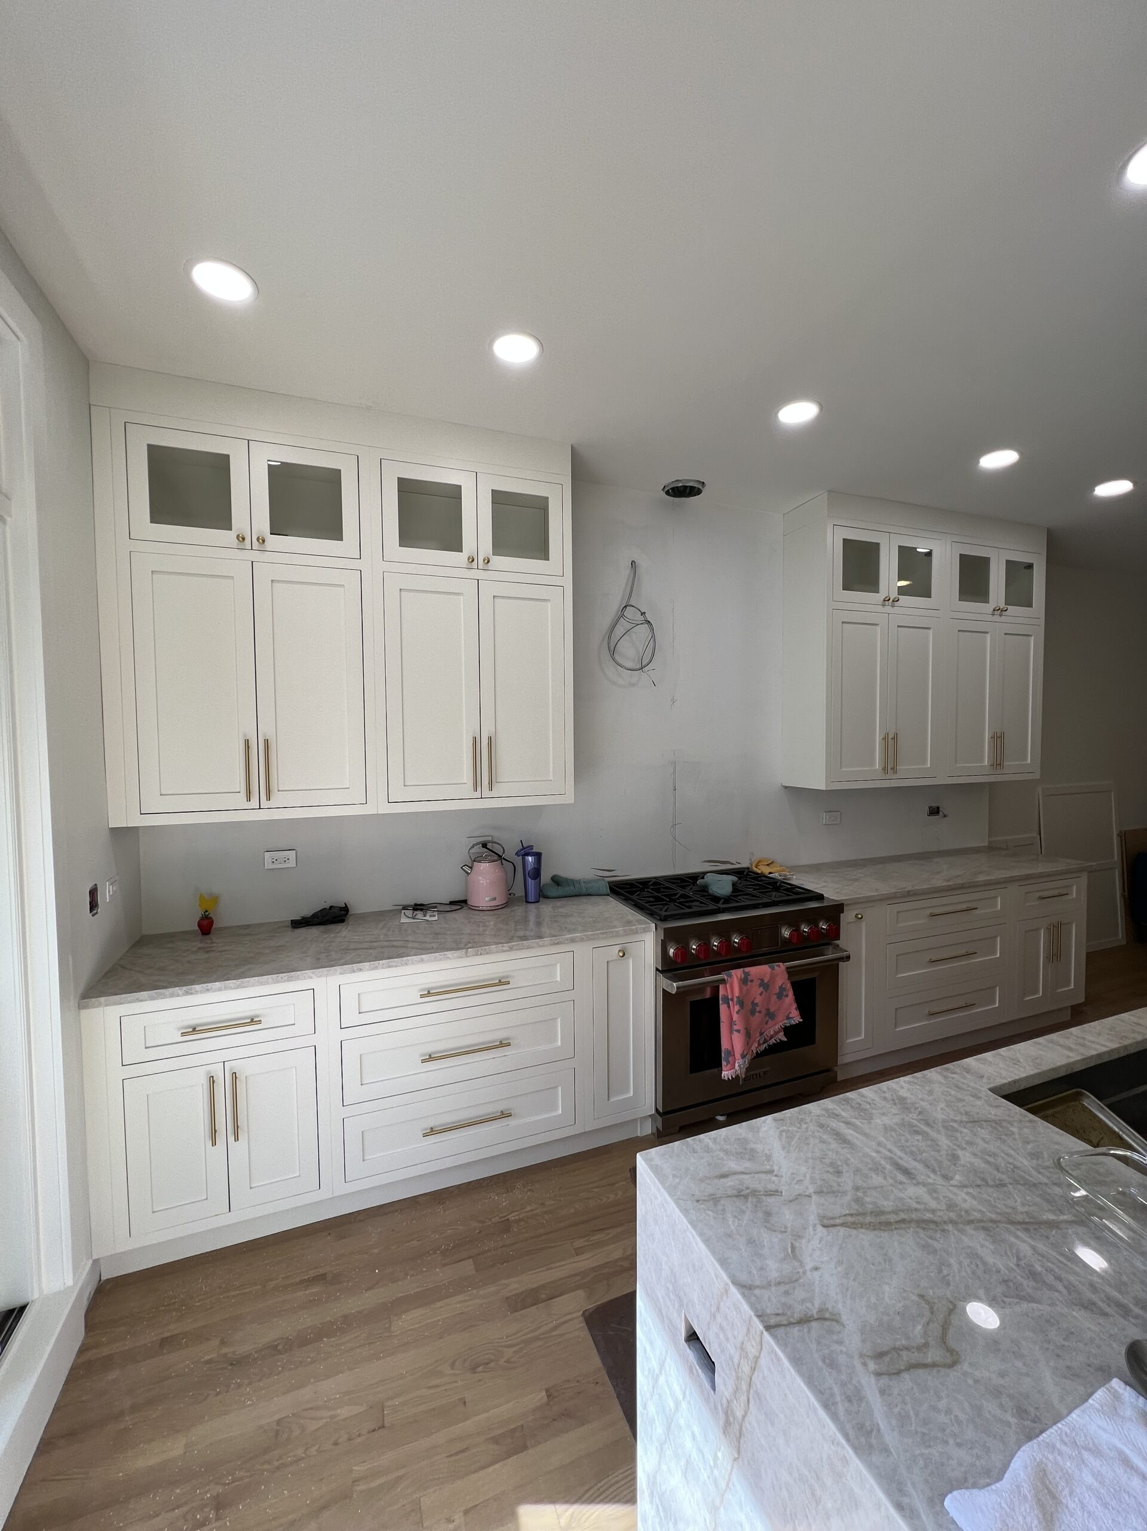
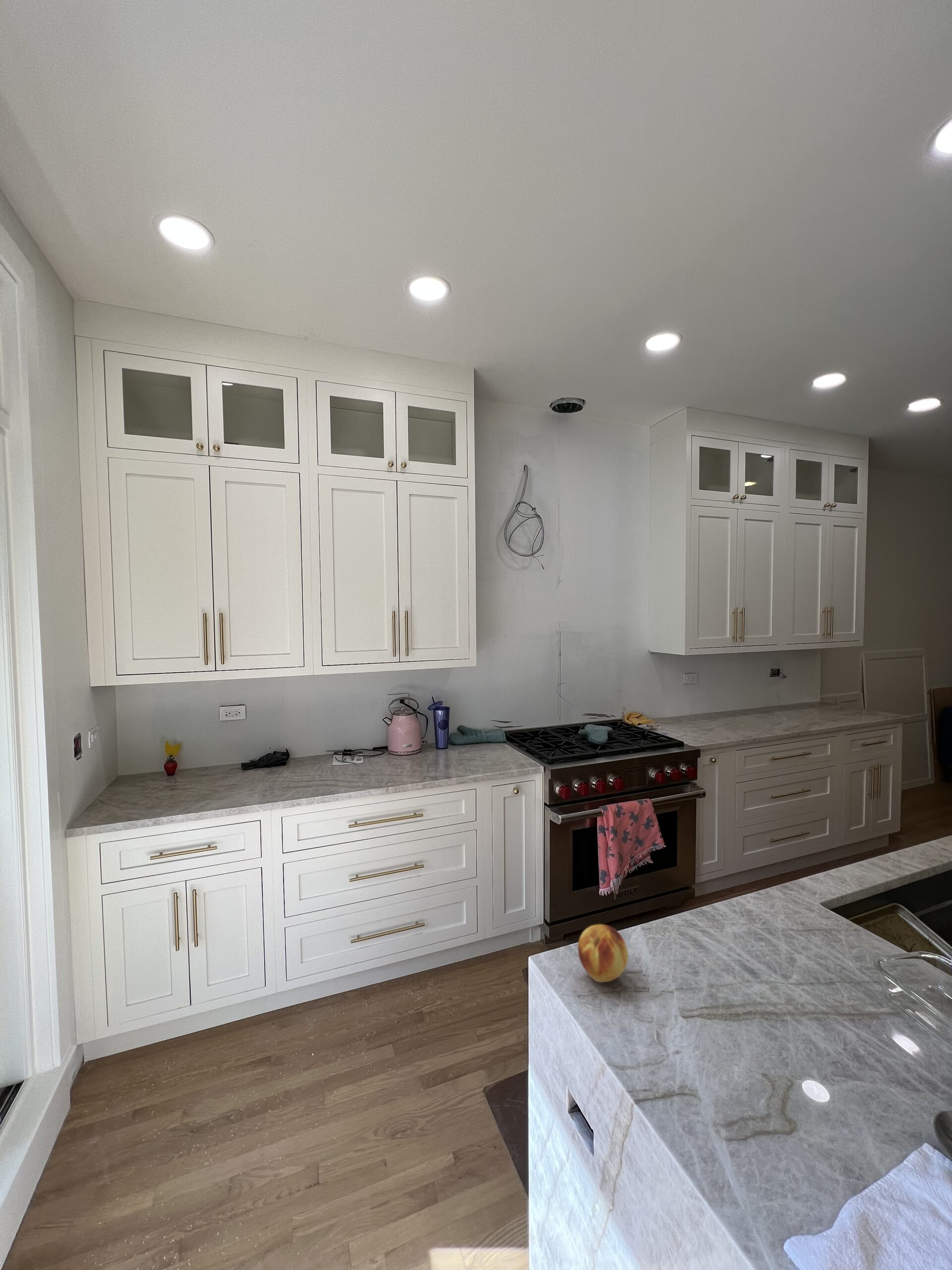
+ fruit [577,924,629,983]
